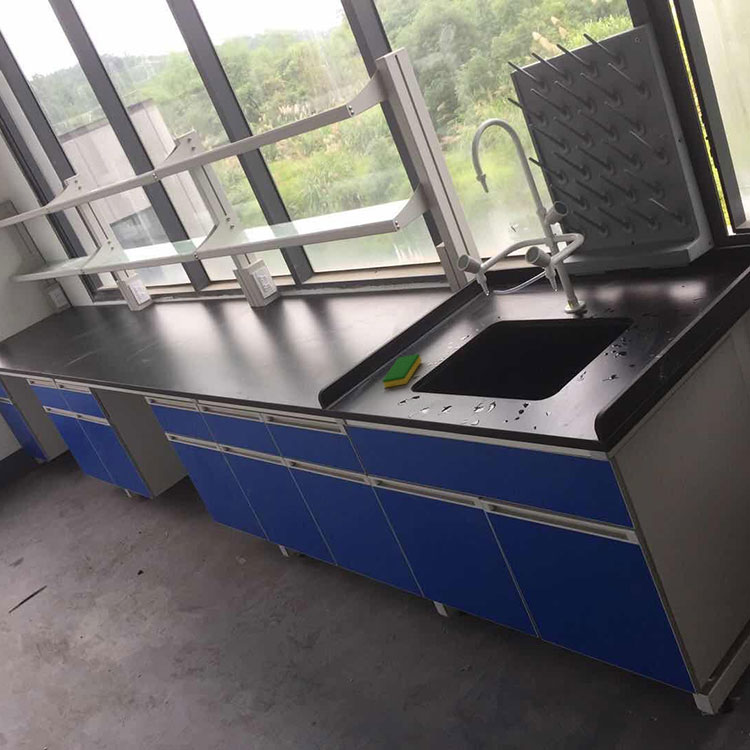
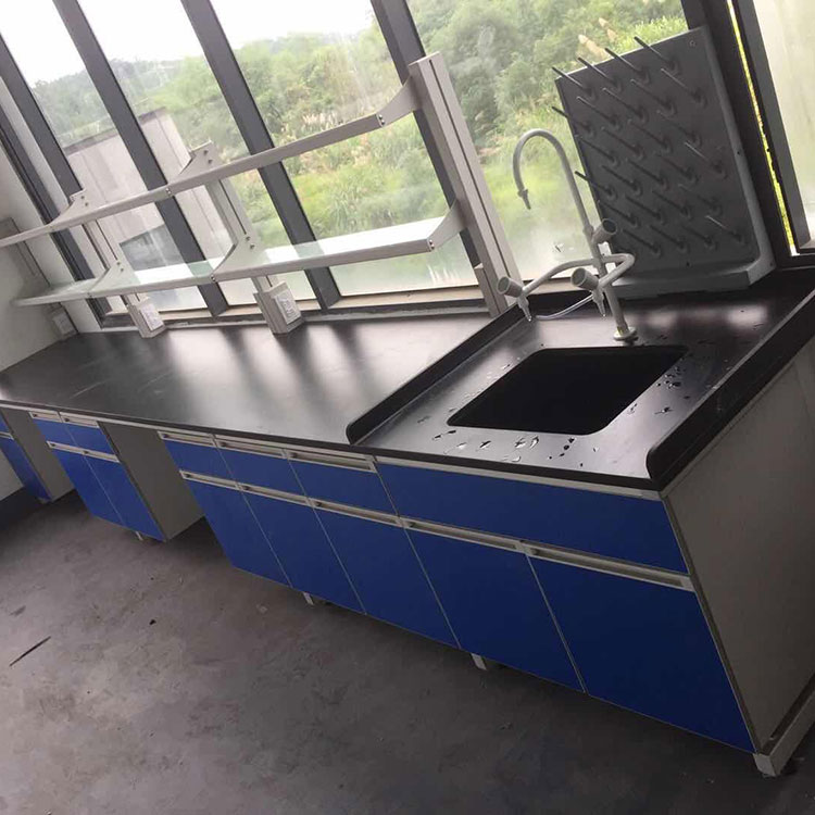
- dish sponge [381,353,423,388]
